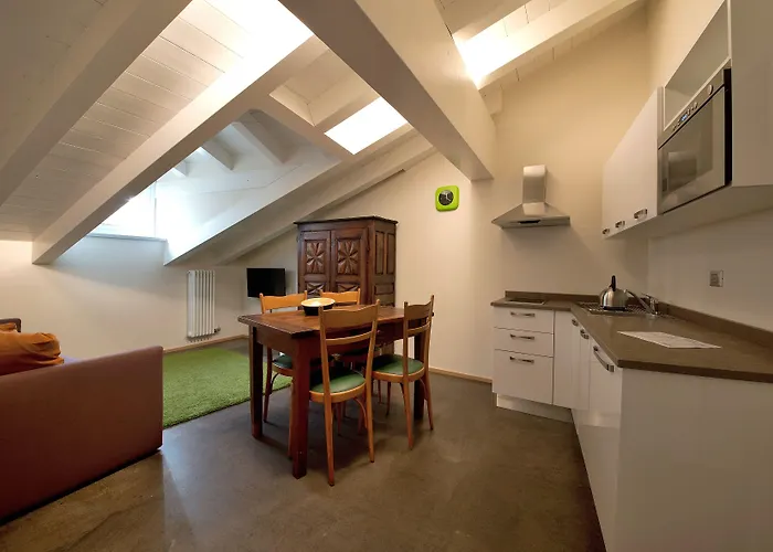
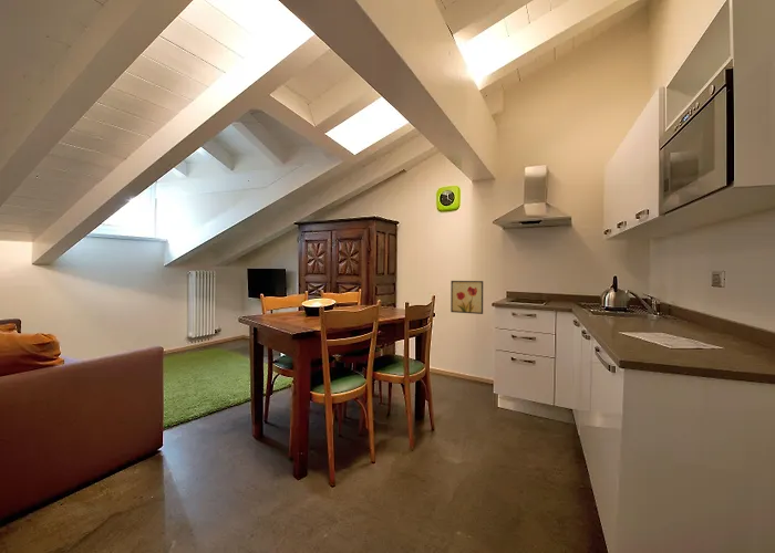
+ wall art [450,280,484,315]
